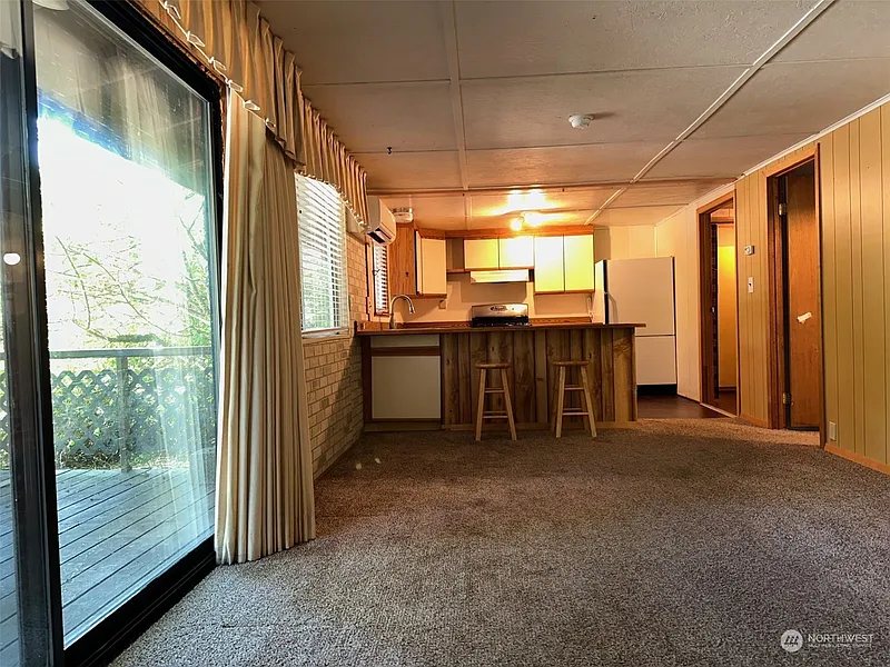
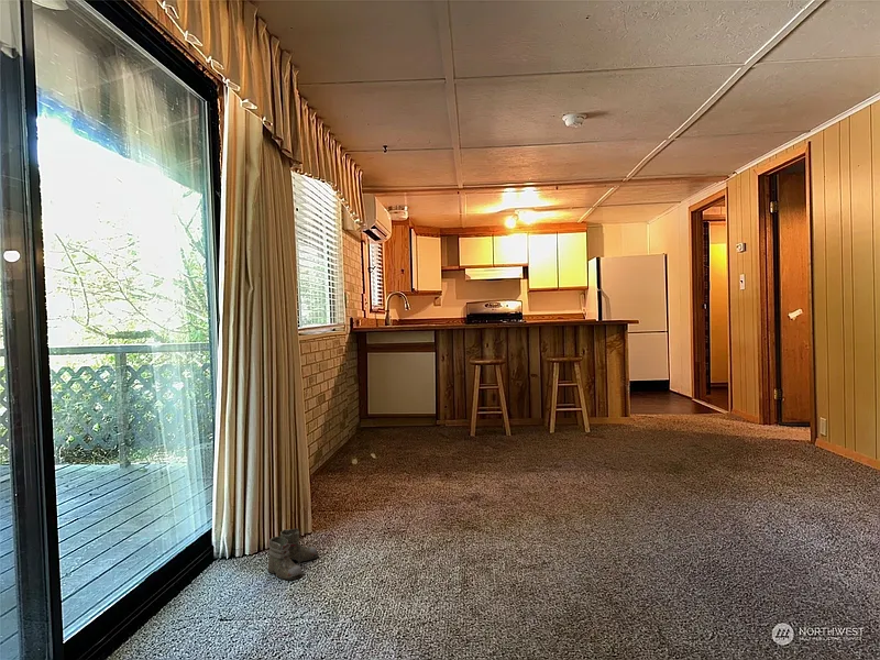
+ boots [266,527,319,582]
